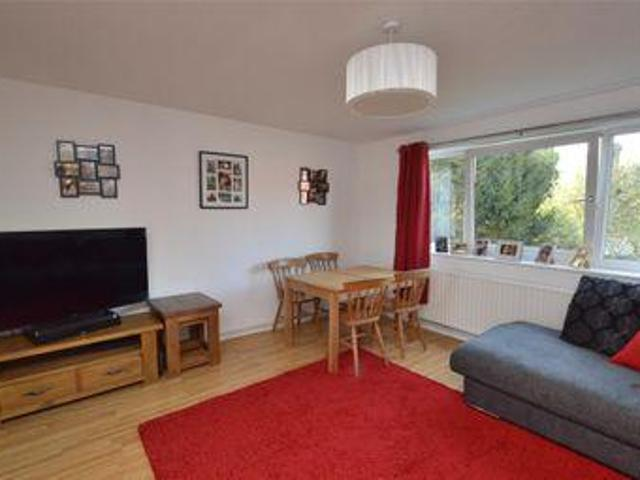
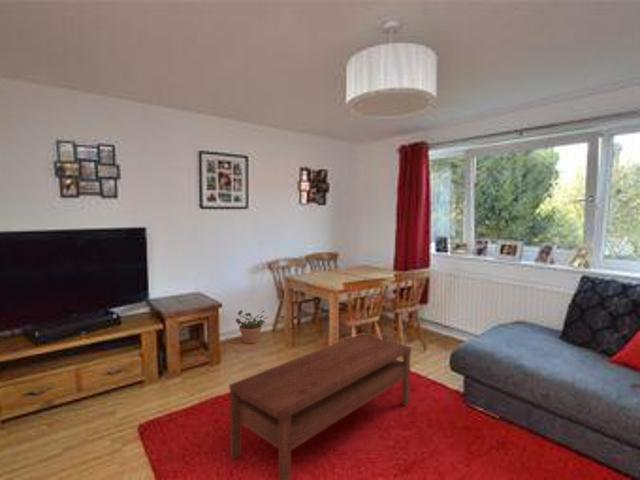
+ coffee table [228,333,412,480]
+ potted plant [234,309,270,345]
